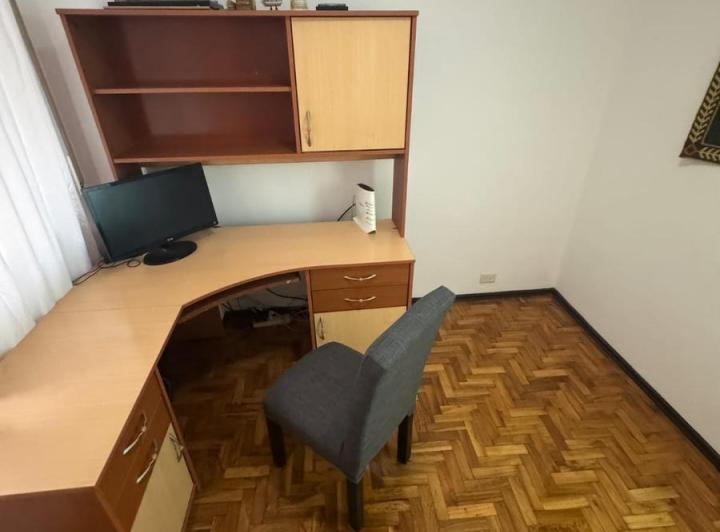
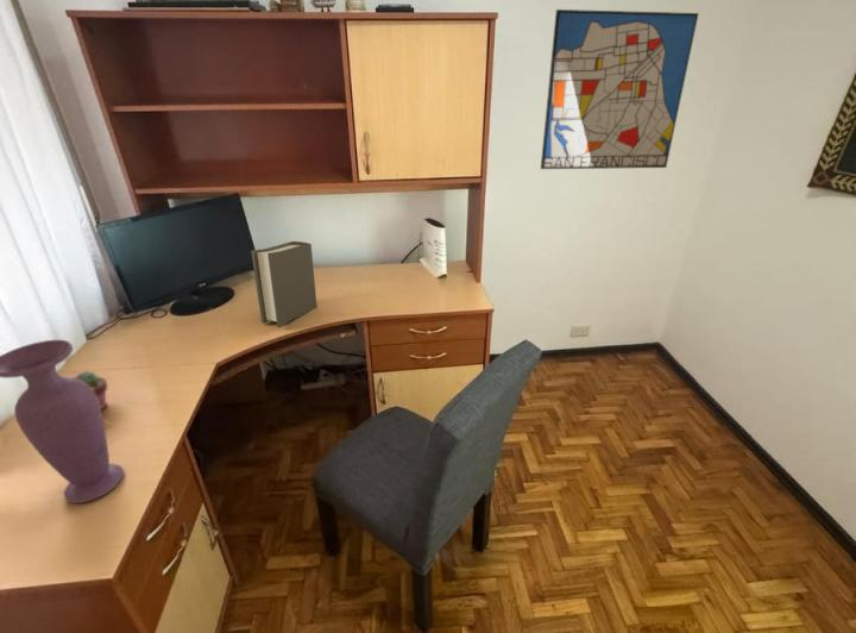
+ potted succulent [73,370,108,412]
+ vase [0,339,125,504]
+ wall art [540,8,700,170]
+ book [250,240,319,328]
